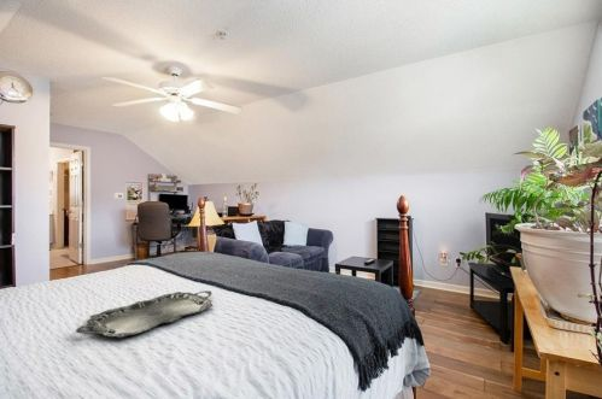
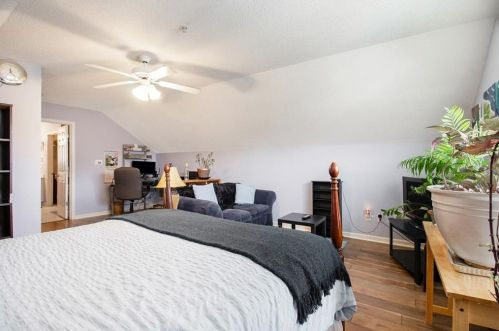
- serving tray [75,289,215,339]
